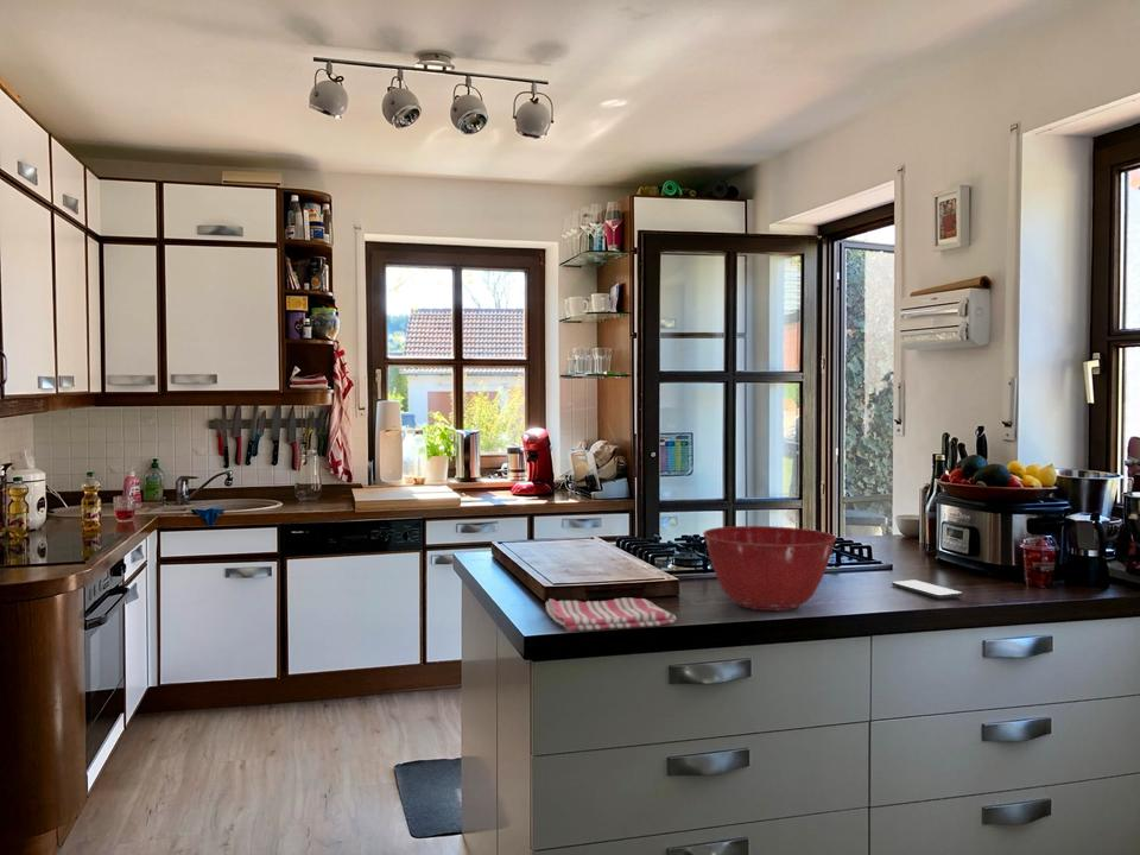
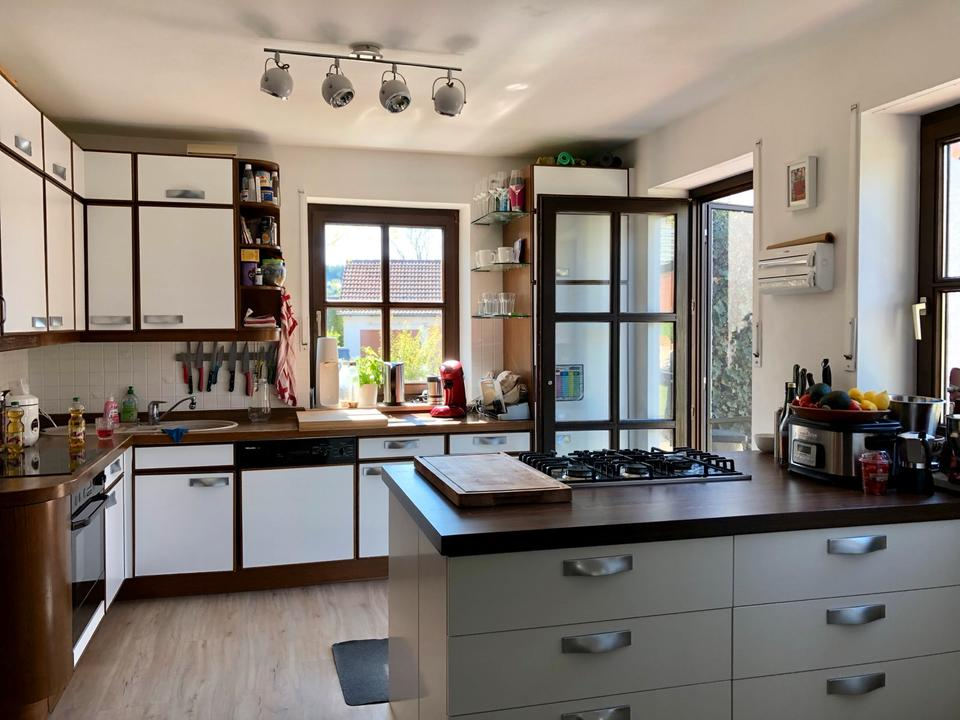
- smartphone [891,578,964,600]
- dish towel [544,597,678,633]
- mixing bowl [702,525,837,612]
